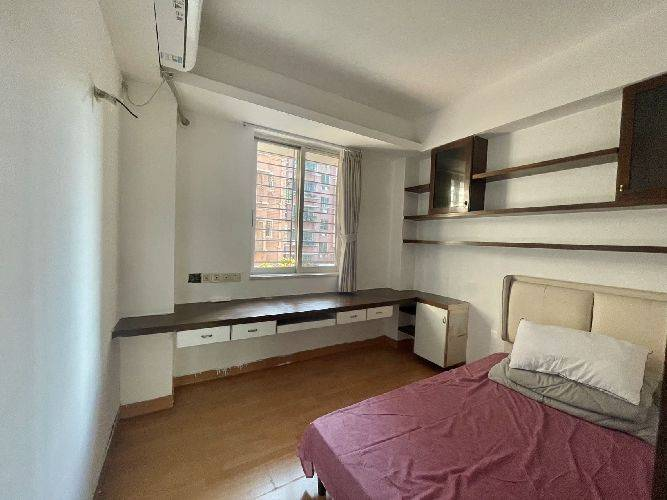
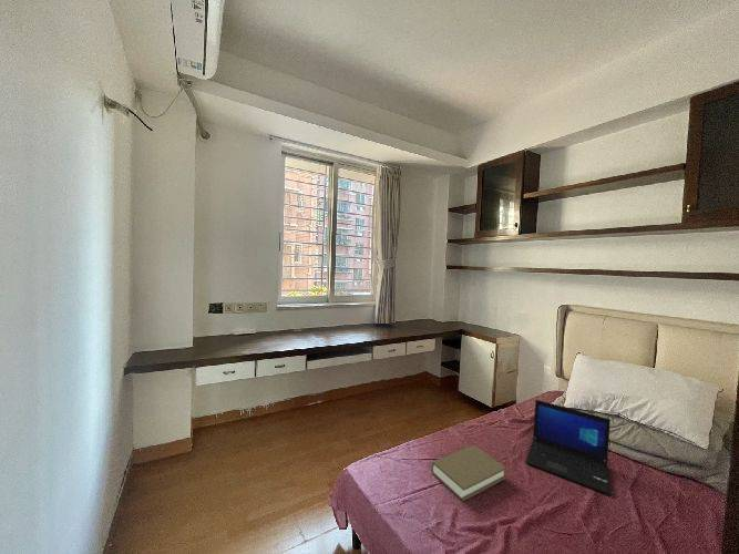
+ laptop [525,399,612,496]
+ book [431,444,507,502]
